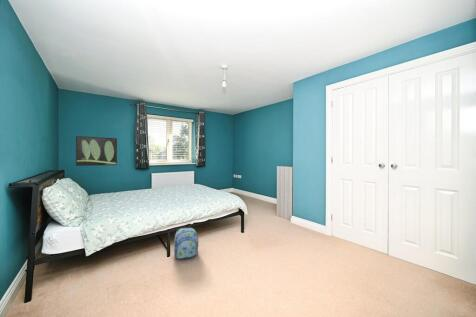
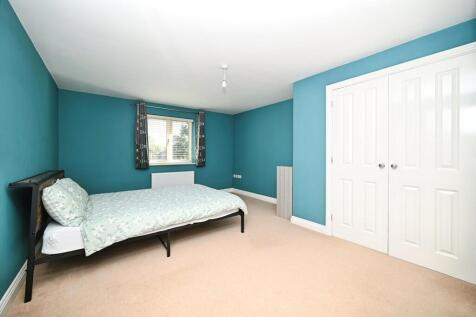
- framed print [75,135,118,167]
- backpack [173,227,199,260]
